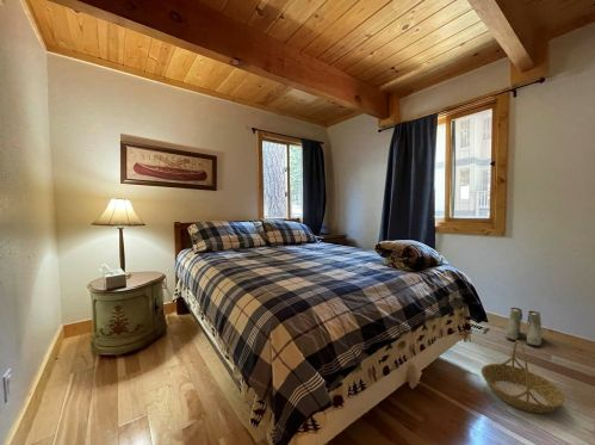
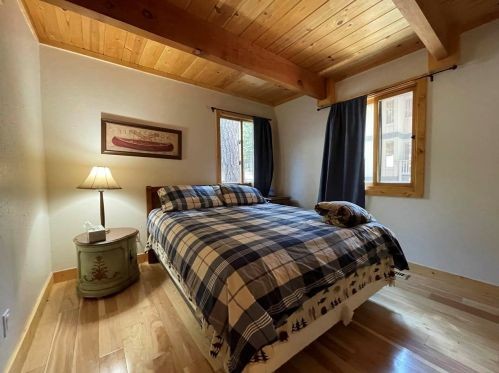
- basket [481,339,566,414]
- boots [504,307,543,347]
